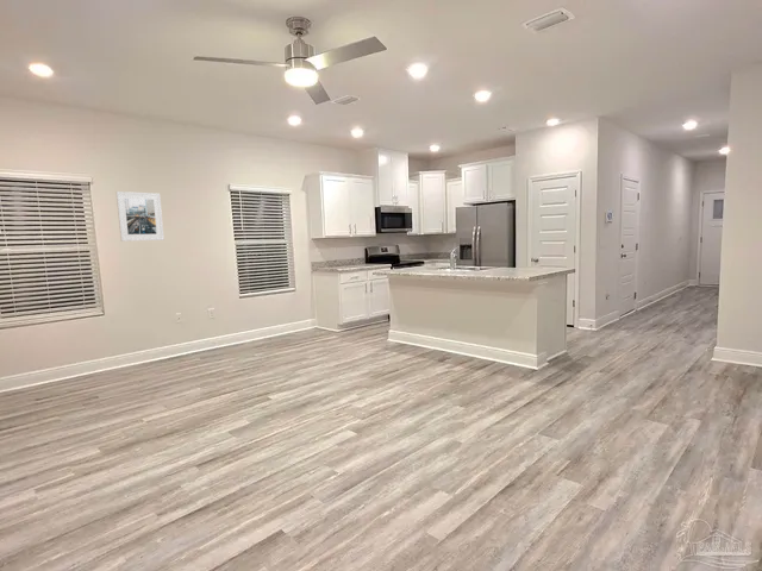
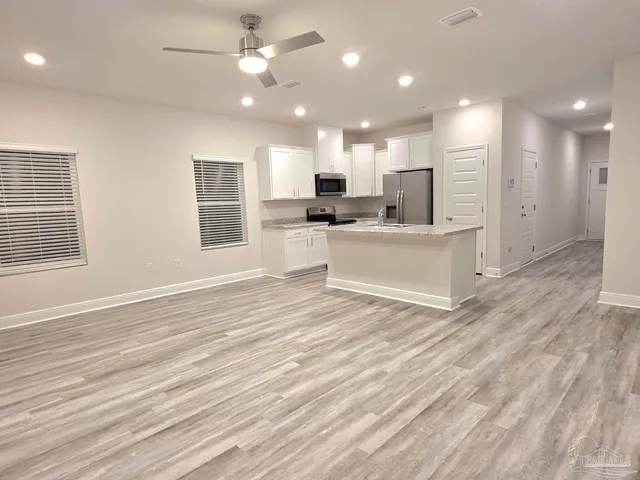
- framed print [115,190,165,243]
